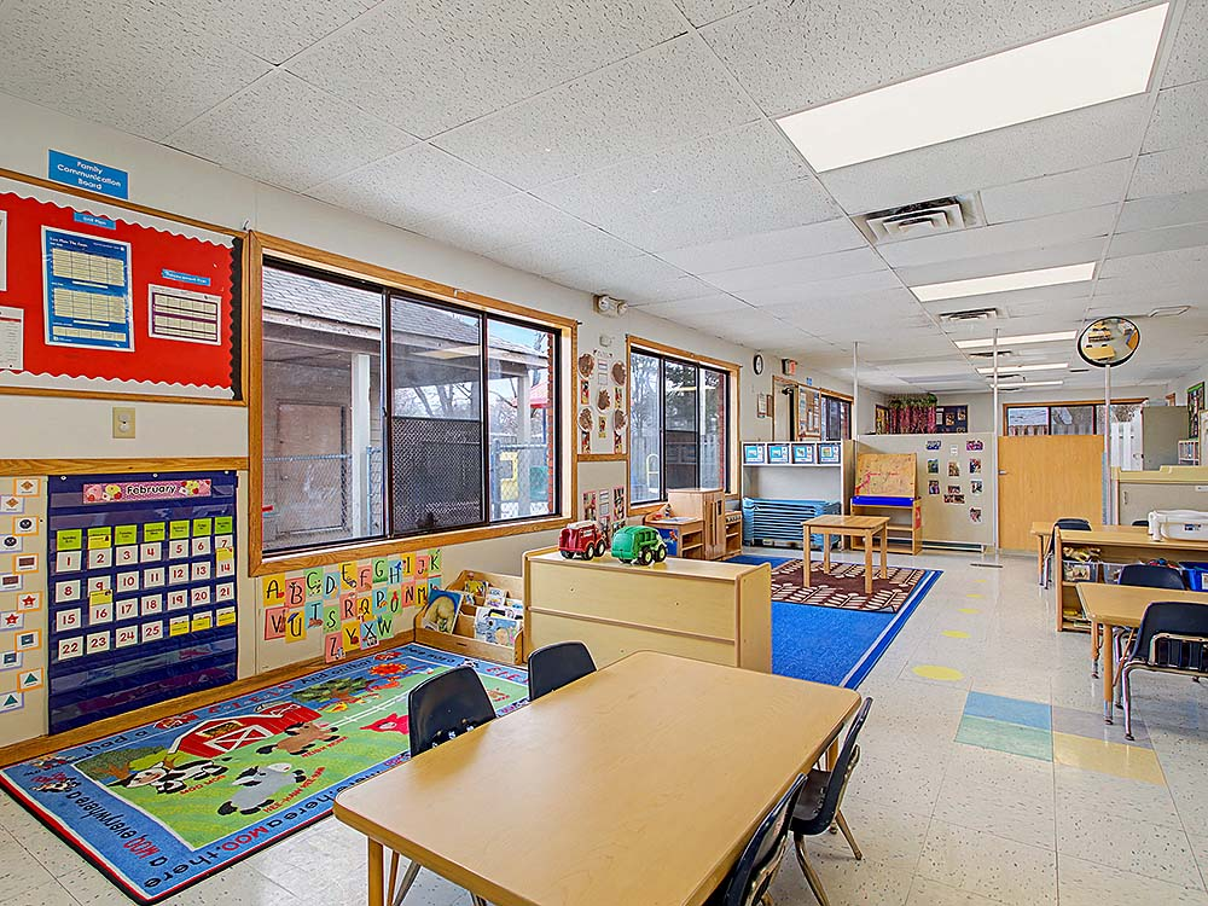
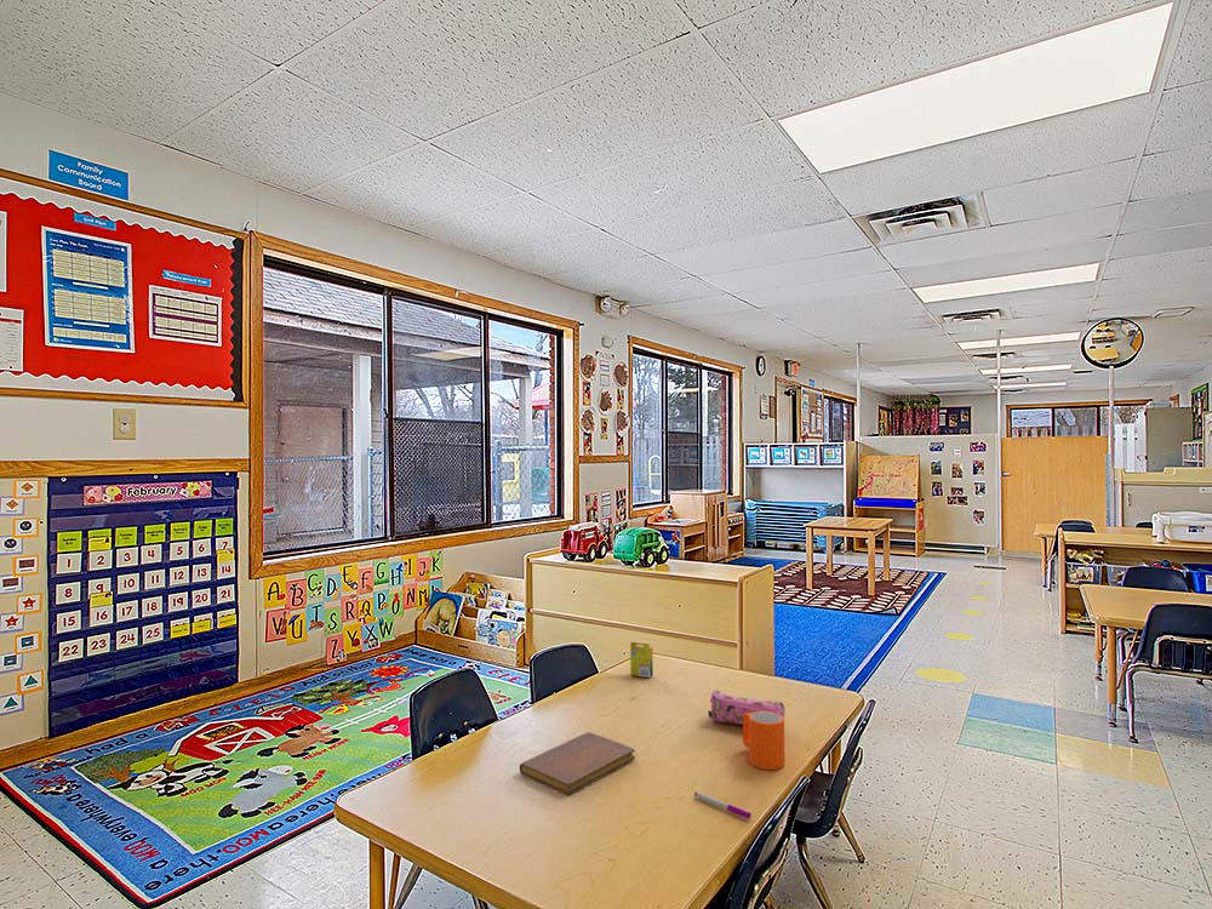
+ notebook [519,731,636,795]
+ pencil case [707,688,785,726]
+ pen [693,791,753,821]
+ crayon box [629,641,654,679]
+ mug [742,711,785,771]
